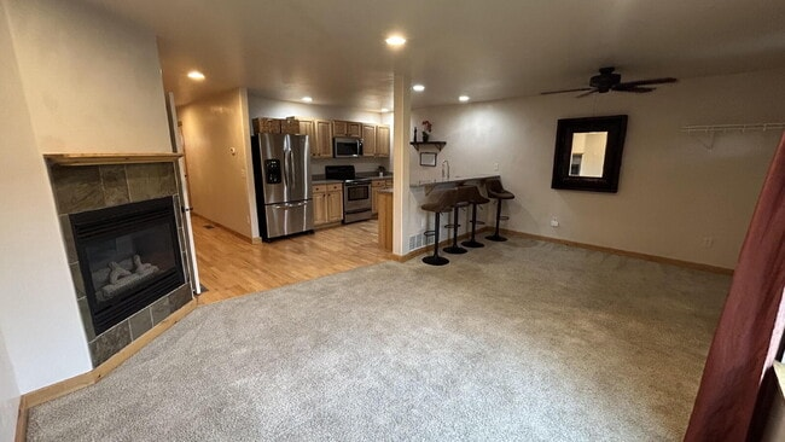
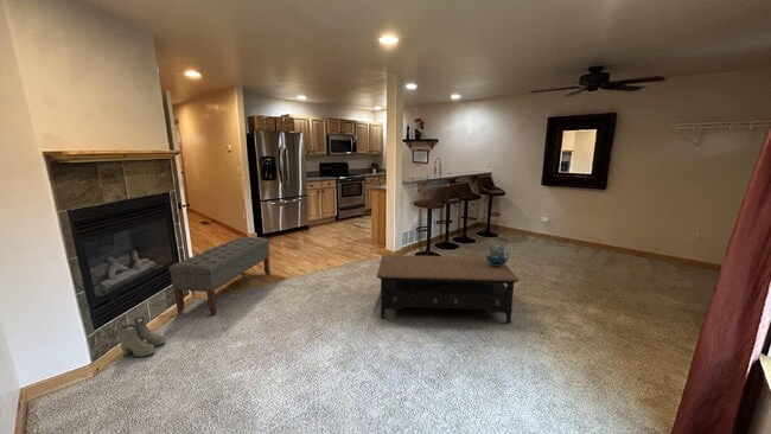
+ decorative sphere [485,243,510,266]
+ bench [167,236,272,317]
+ coffee table [376,254,521,324]
+ boots [120,315,166,358]
